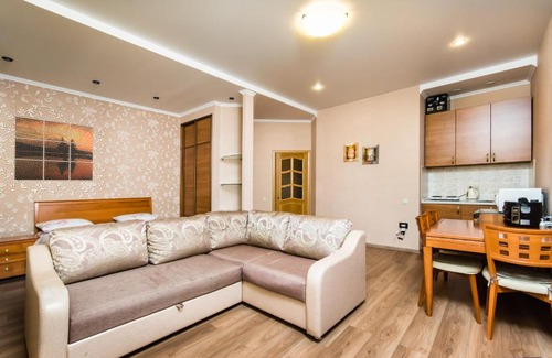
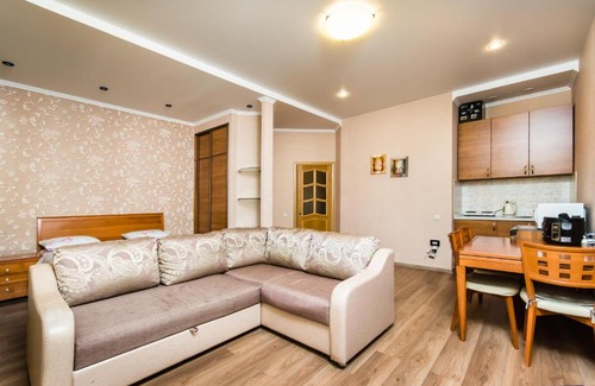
- wall art [13,116,94,182]
